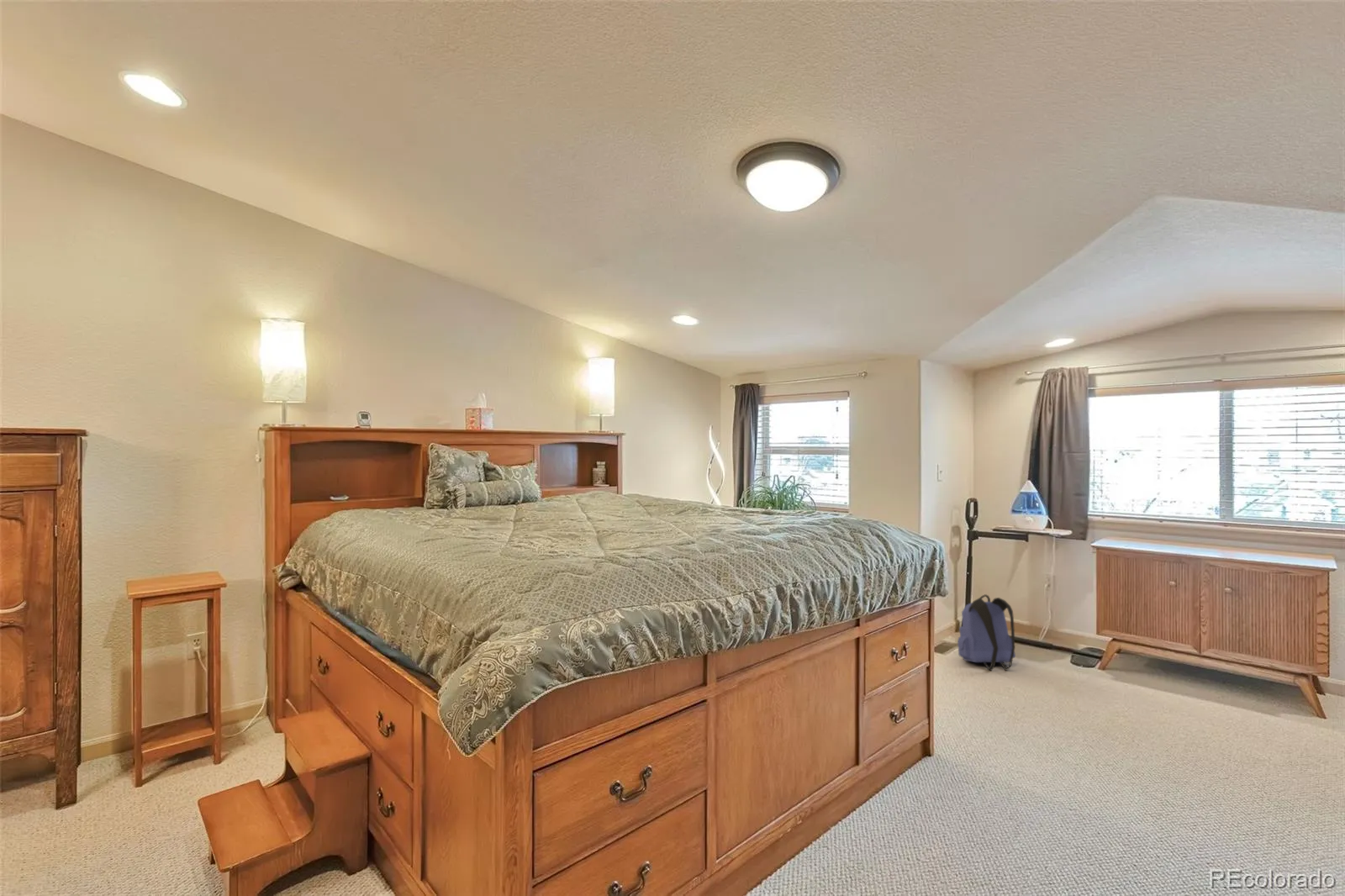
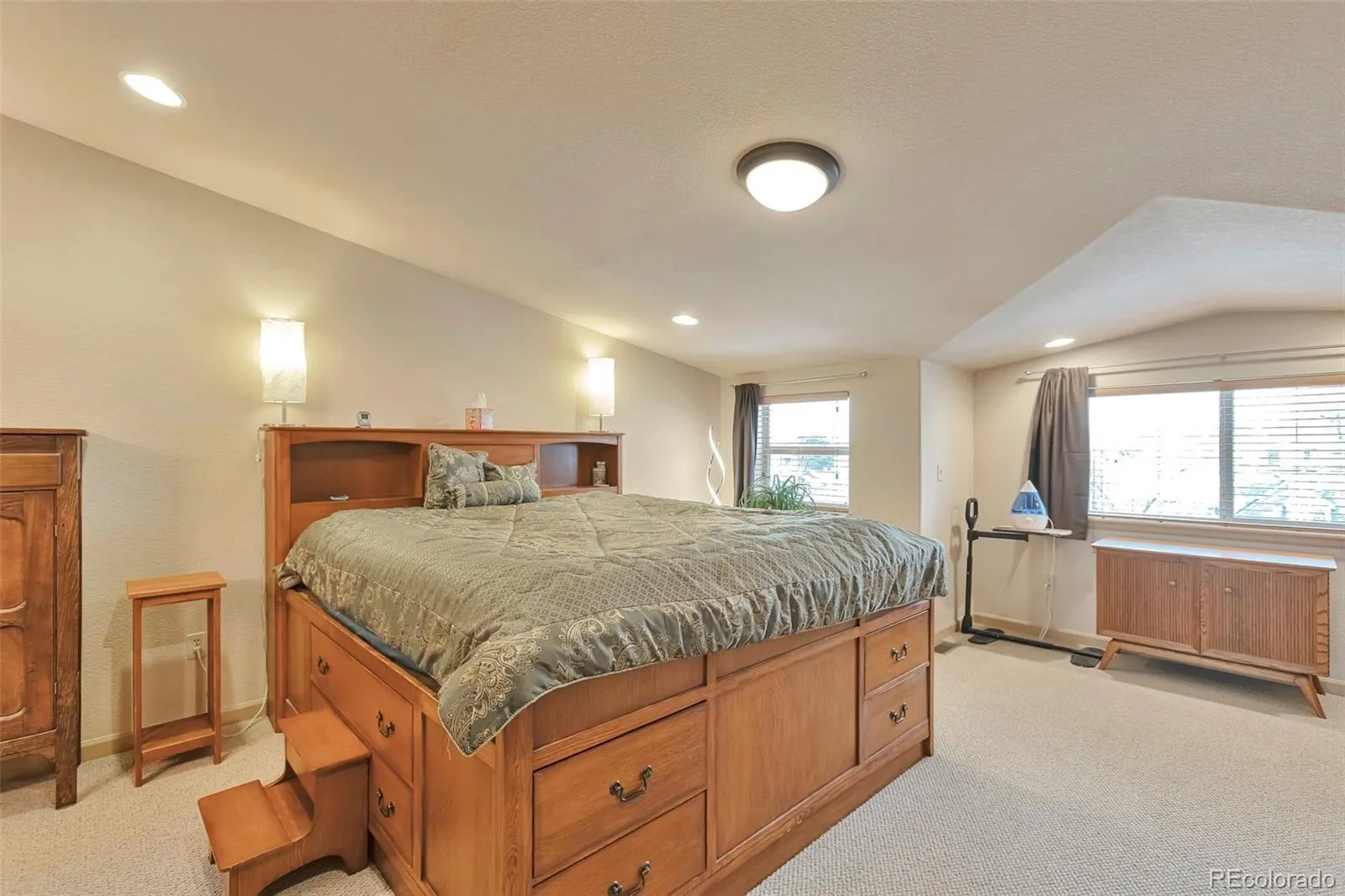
- backpack [957,593,1016,672]
